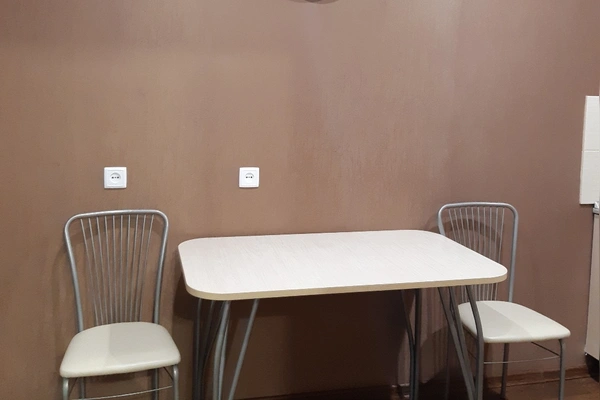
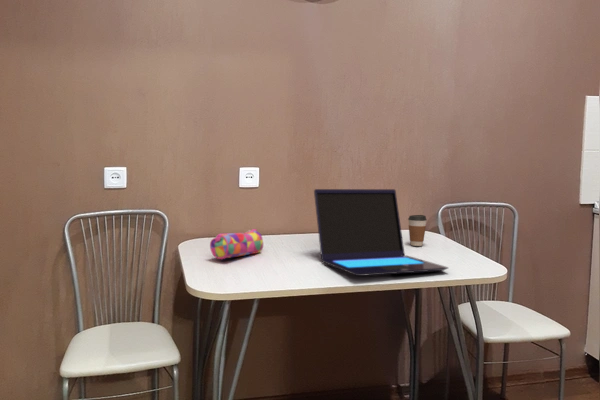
+ laptop [313,188,450,277]
+ pencil case [209,228,264,260]
+ coffee cup [407,214,427,247]
